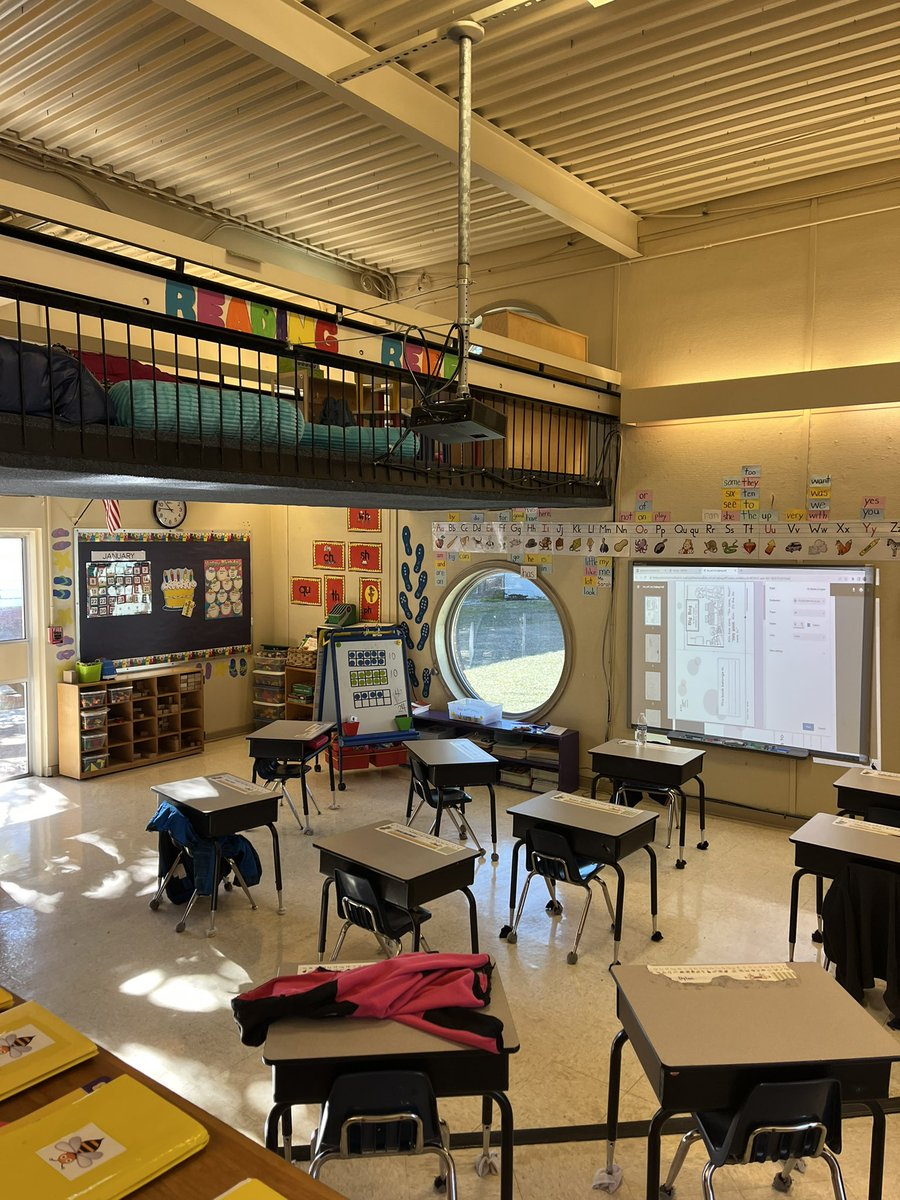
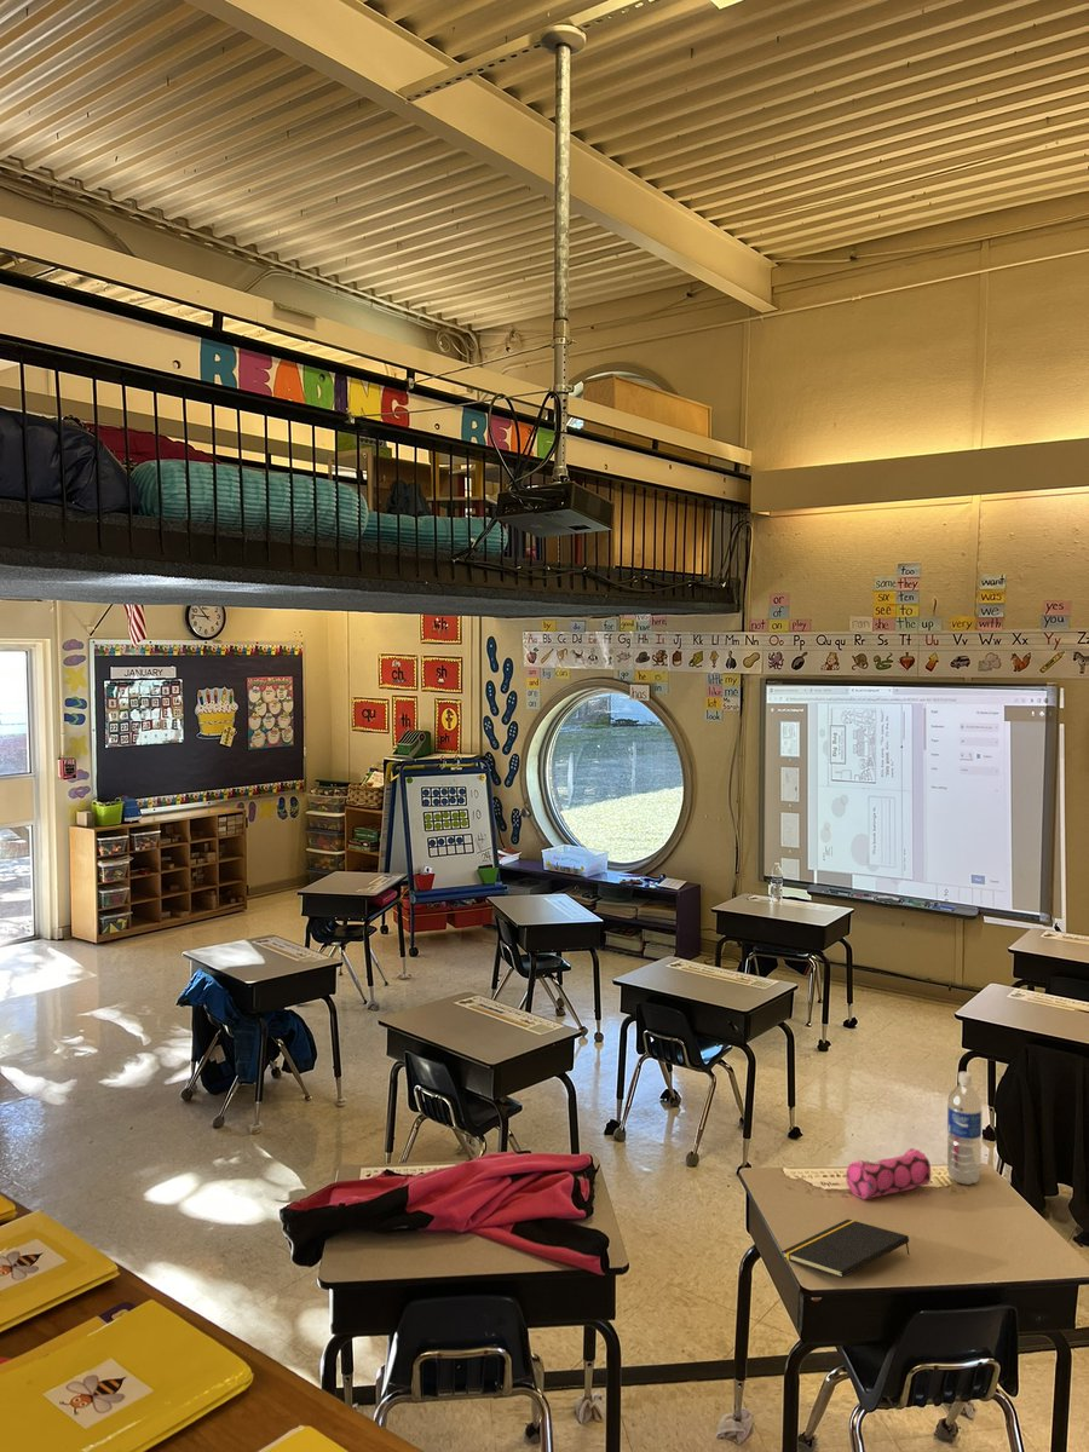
+ pencil case [845,1147,932,1200]
+ water bottle [946,1071,983,1186]
+ notepad [780,1218,911,1279]
